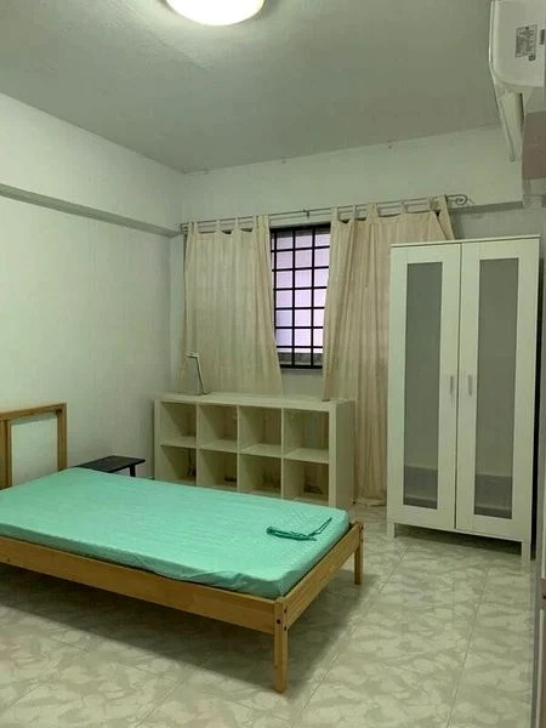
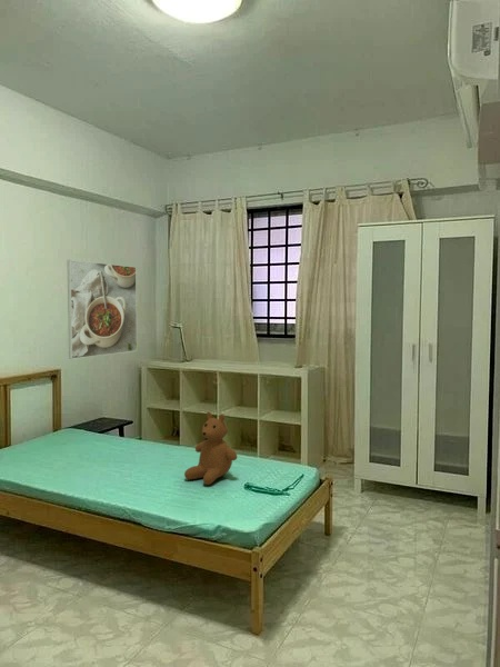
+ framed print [67,259,138,360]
+ teddy bear [183,410,238,486]
